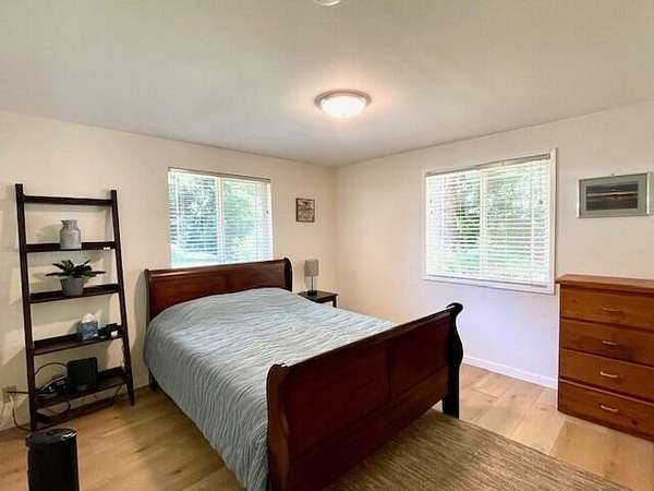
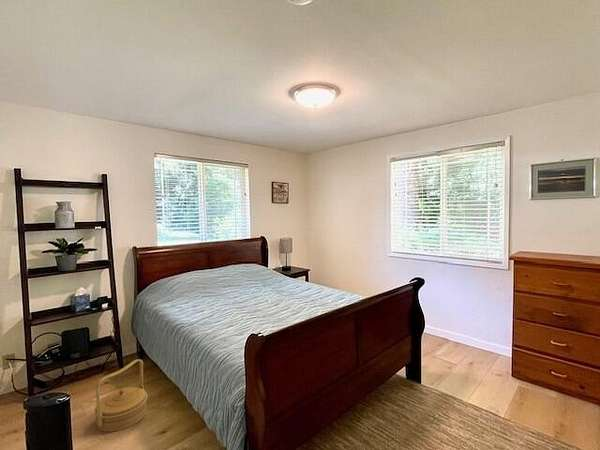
+ basket [93,358,148,433]
